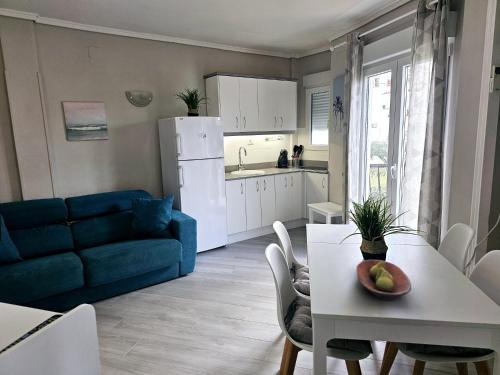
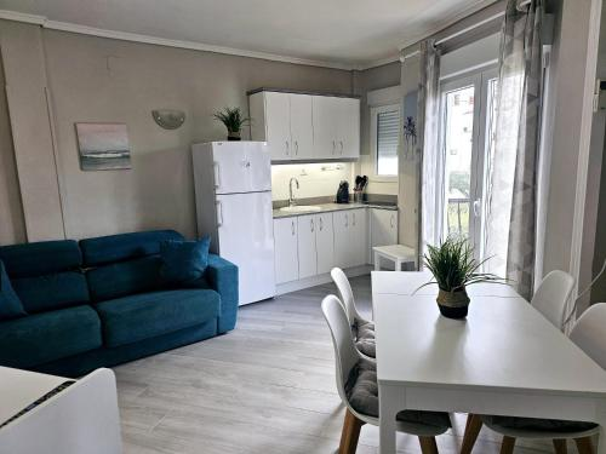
- fruit bowl [356,259,412,301]
